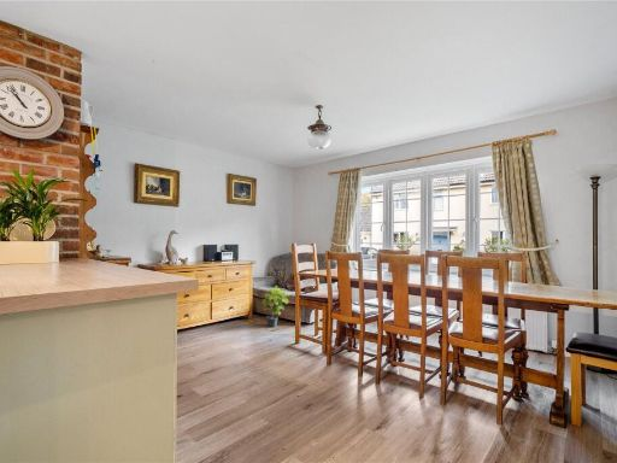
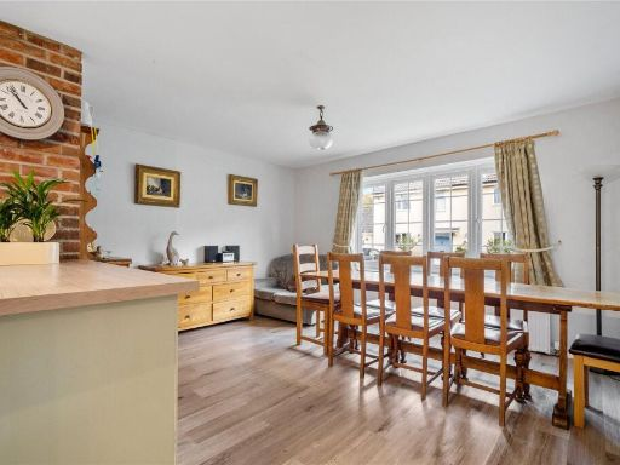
- potted plant [260,285,292,328]
